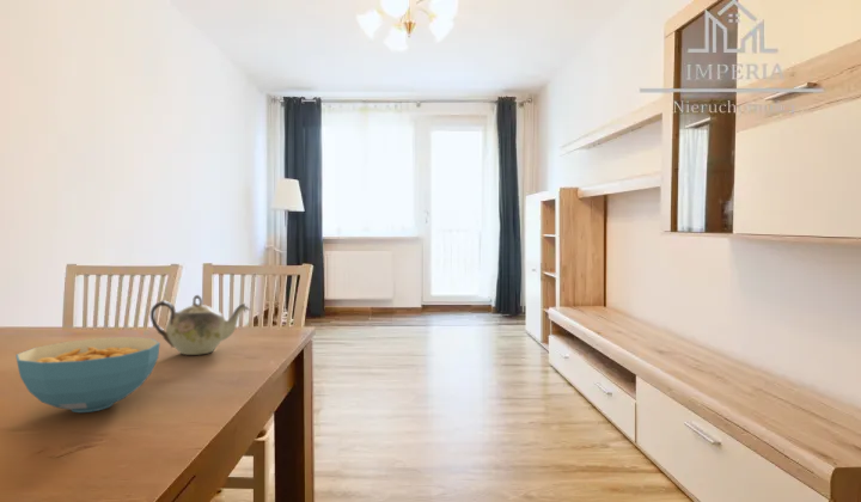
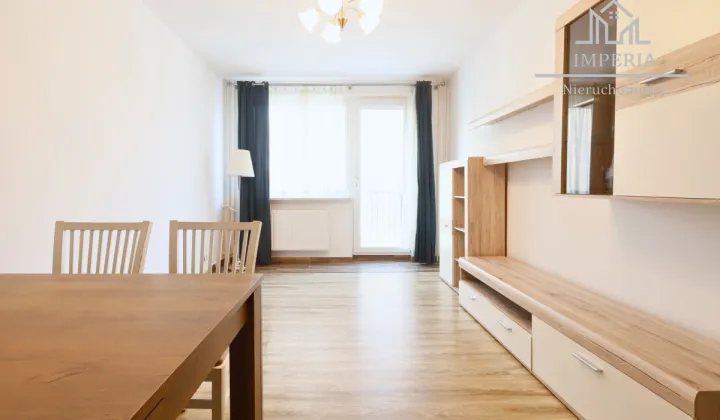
- cereal bowl [14,336,161,414]
- teapot [149,294,251,356]
